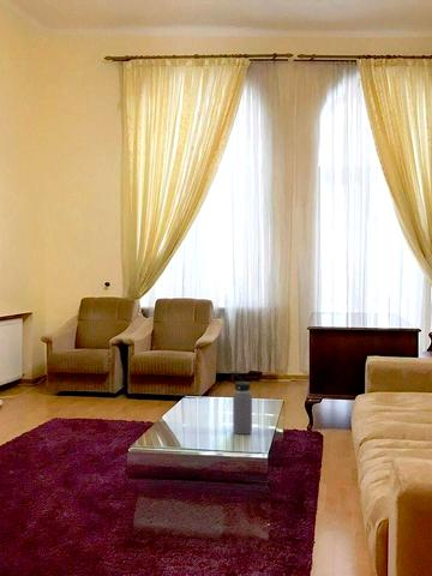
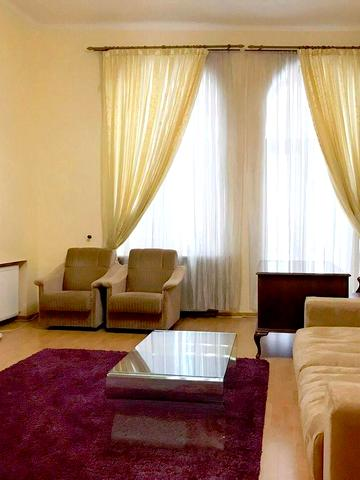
- water bottle [230,373,253,436]
